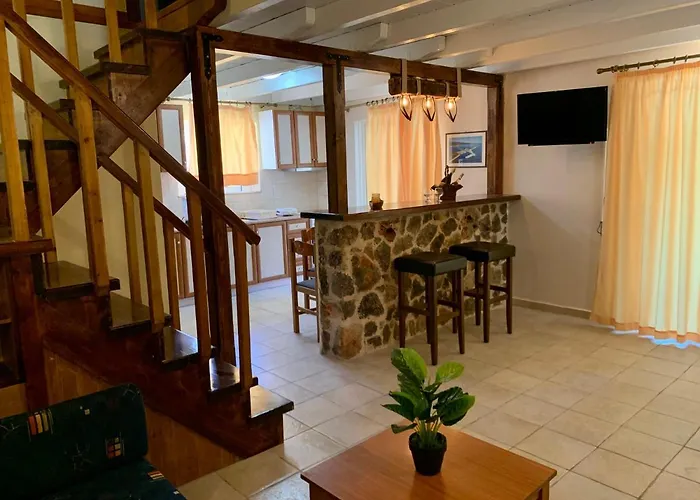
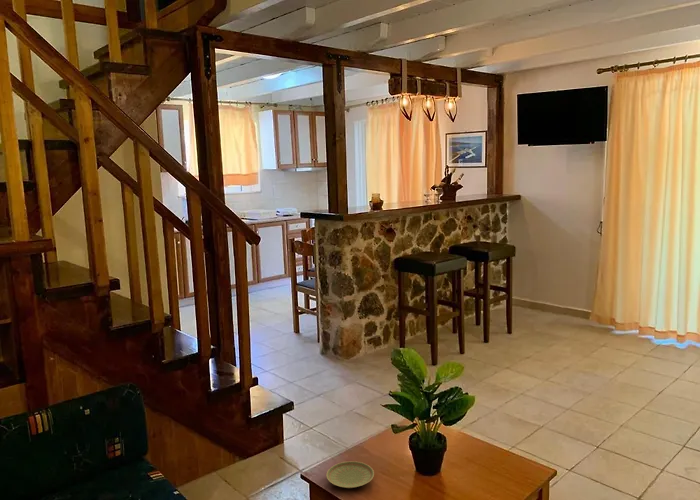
+ plate [326,460,375,489]
